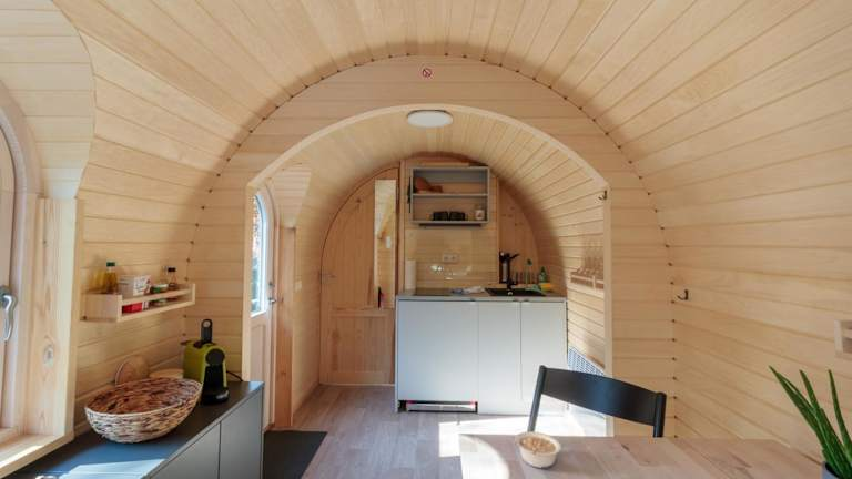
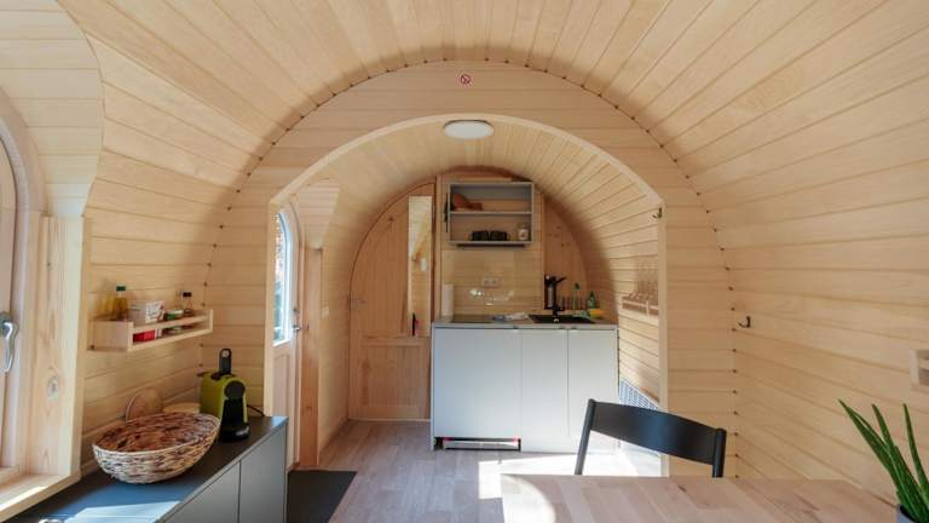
- legume [514,430,562,469]
